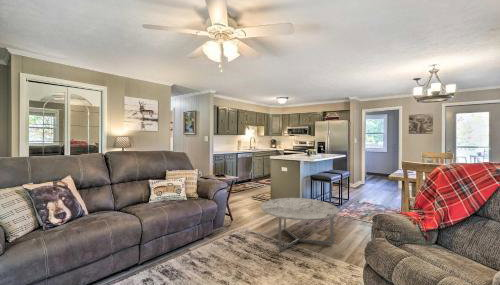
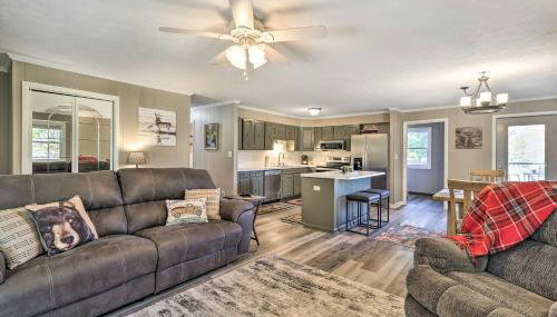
- coffee table [260,197,340,253]
